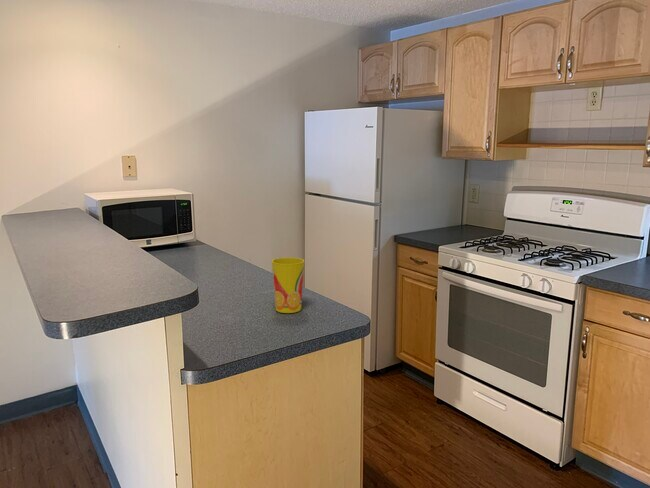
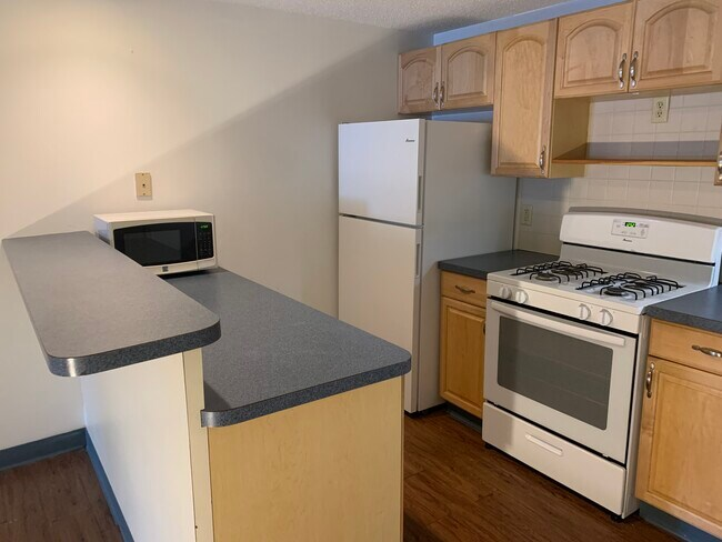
- cup [271,256,305,314]
